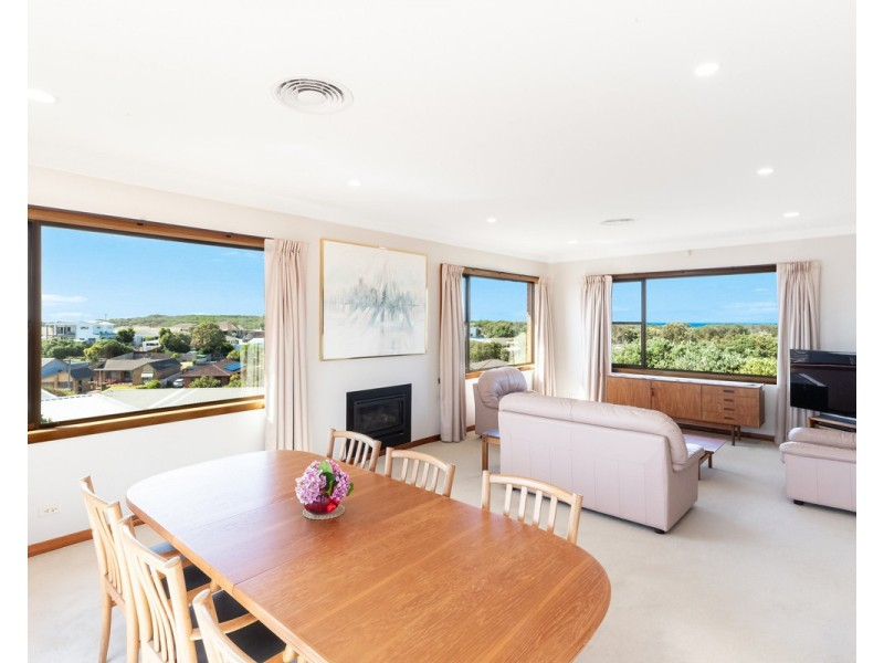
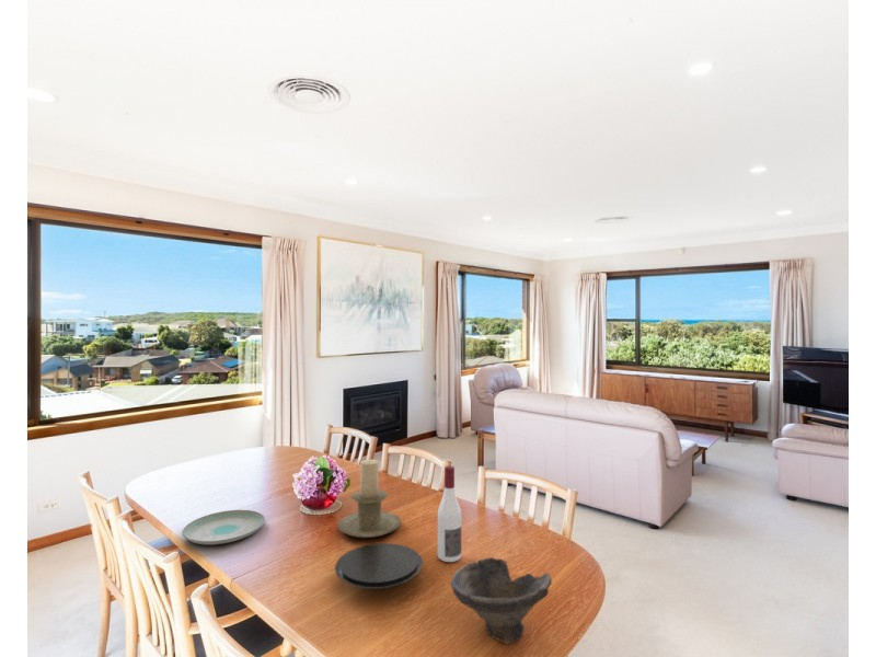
+ bowl [450,556,553,645]
+ candle holder [337,459,402,539]
+ plate [334,542,424,590]
+ alcohol [437,465,462,563]
+ plate [182,509,266,545]
